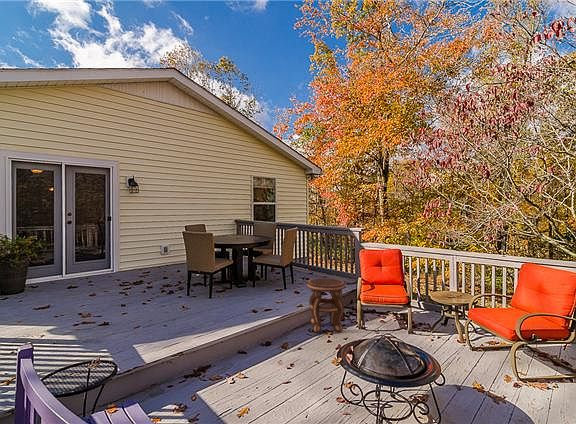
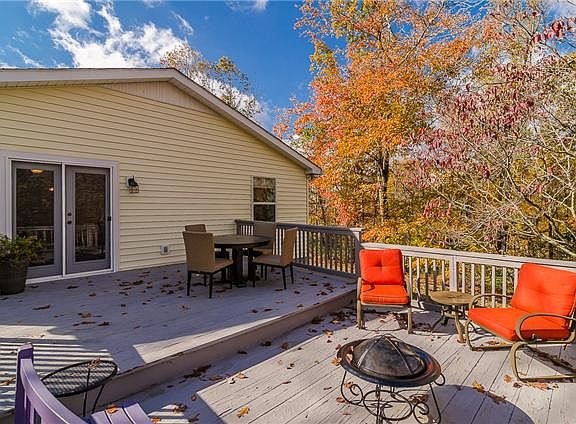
- side table [306,277,346,334]
